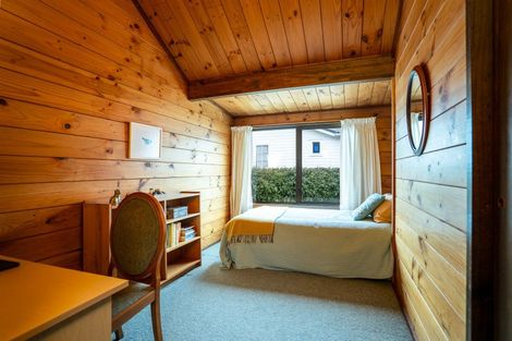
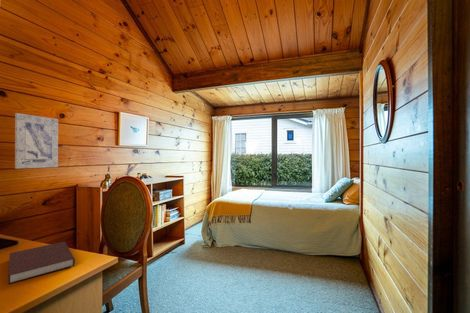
+ wall art [14,112,59,170]
+ notebook [7,241,76,285]
